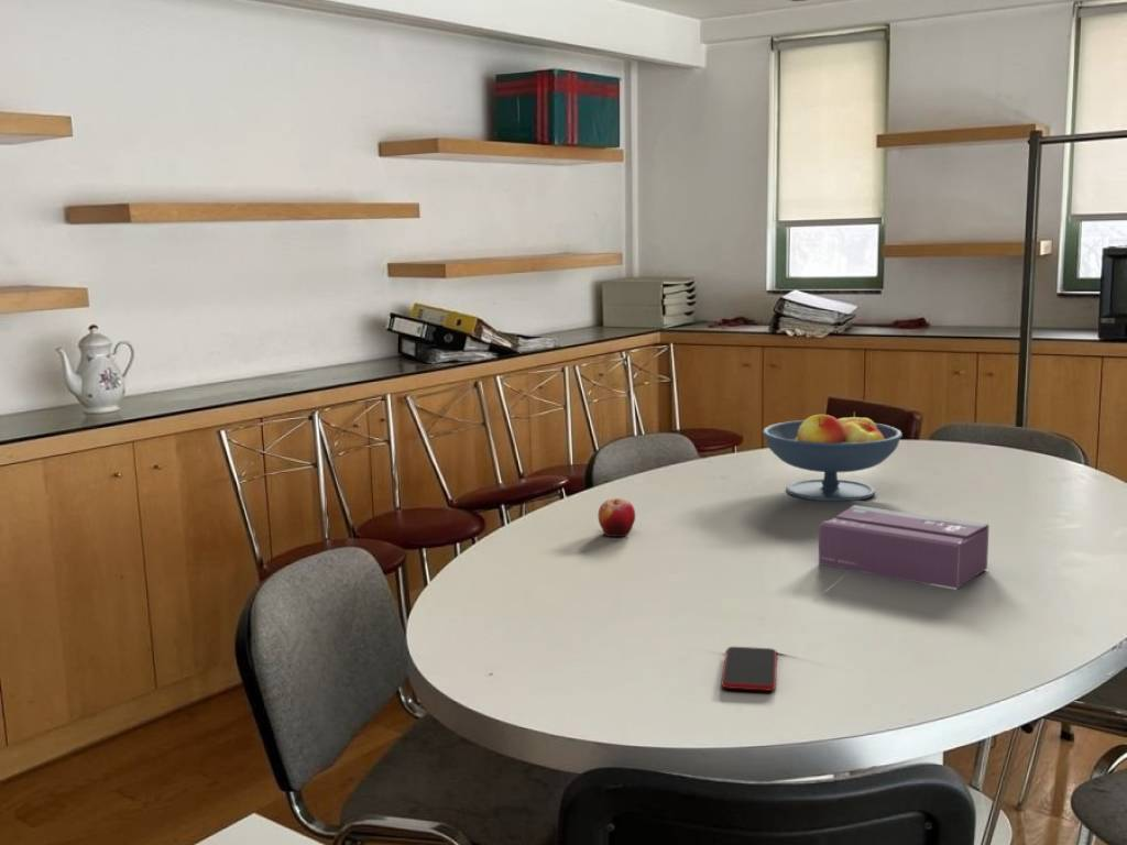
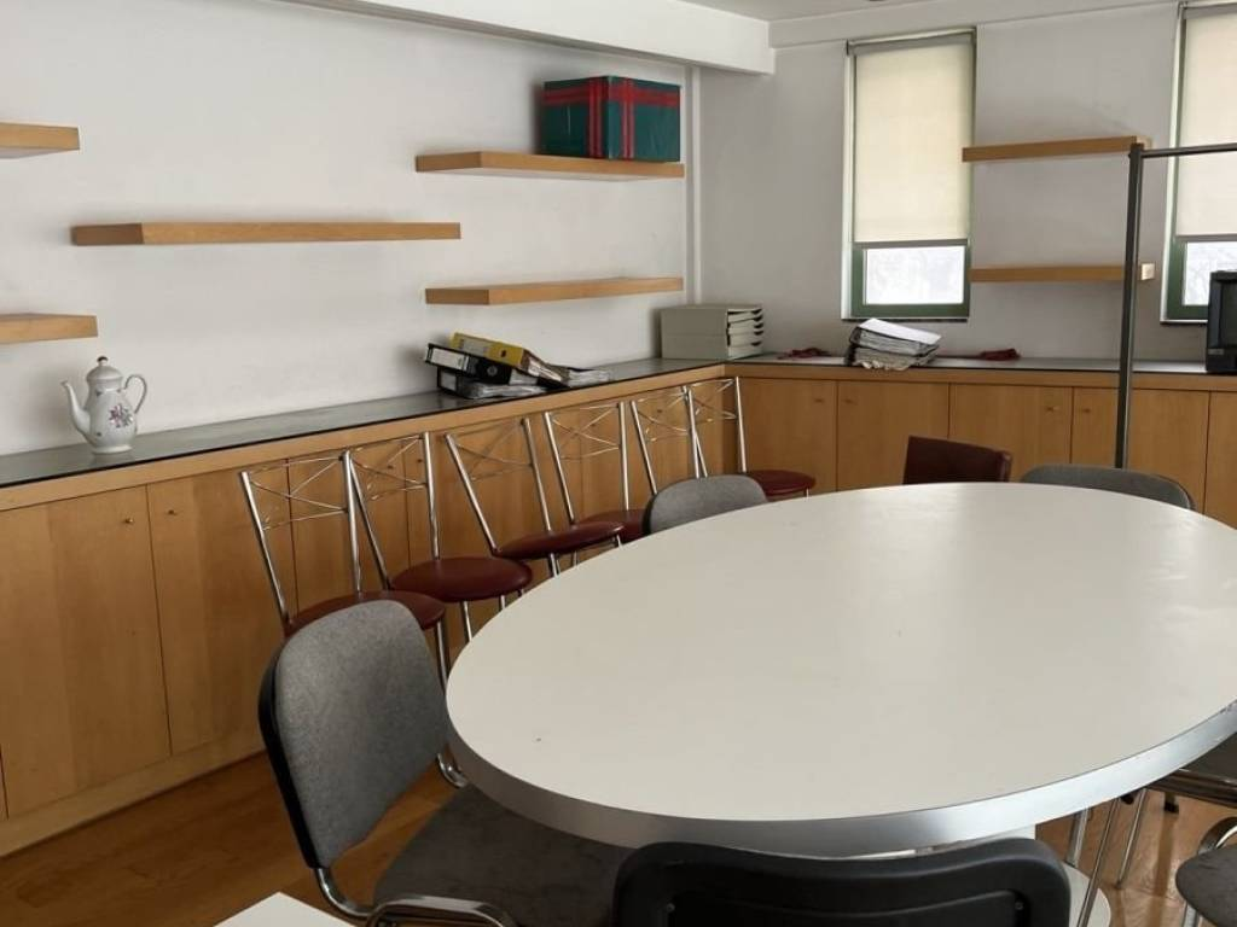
- apple [598,497,636,538]
- tissue box [818,504,991,591]
- smartphone [720,646,778,692]
- fruit bowl [762,410,904,502]
